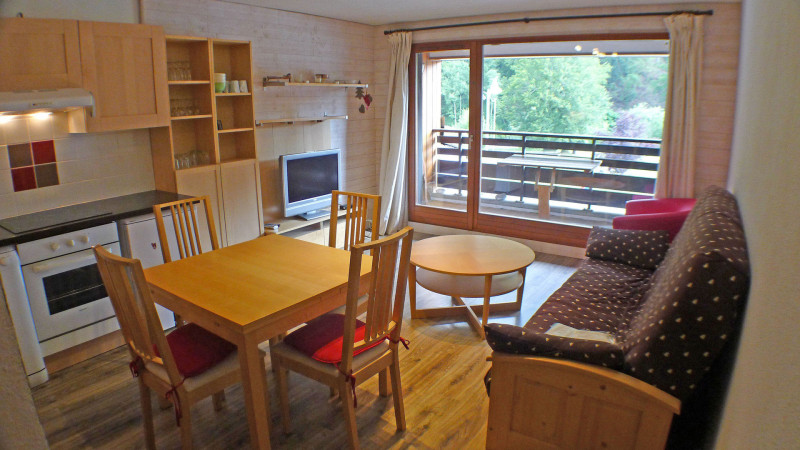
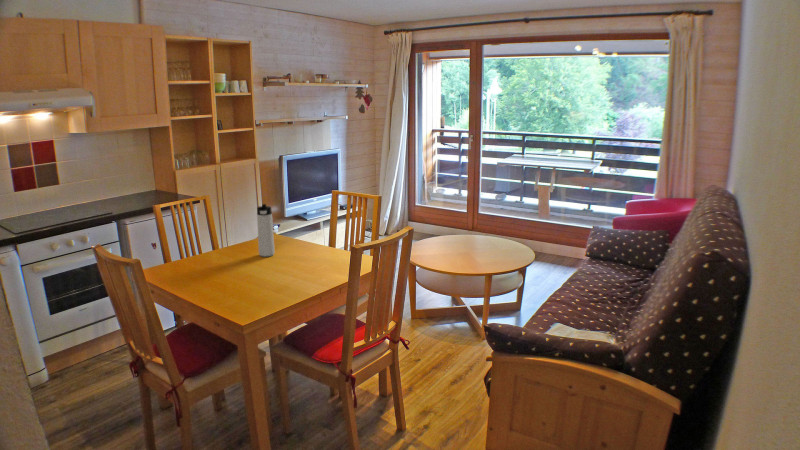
+ thermos bottle [256,203,275,258]
